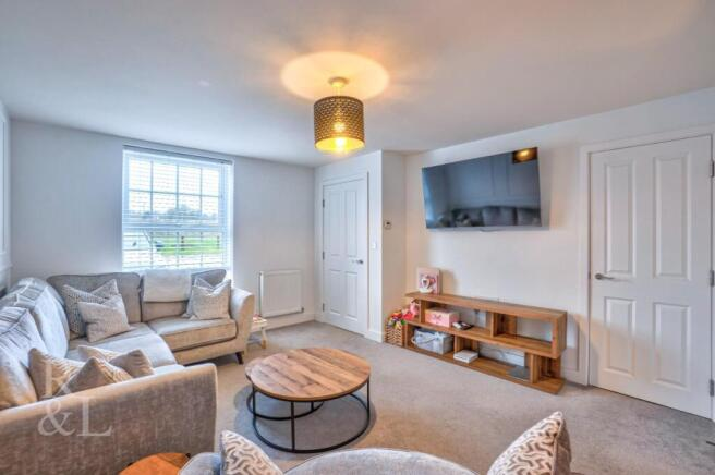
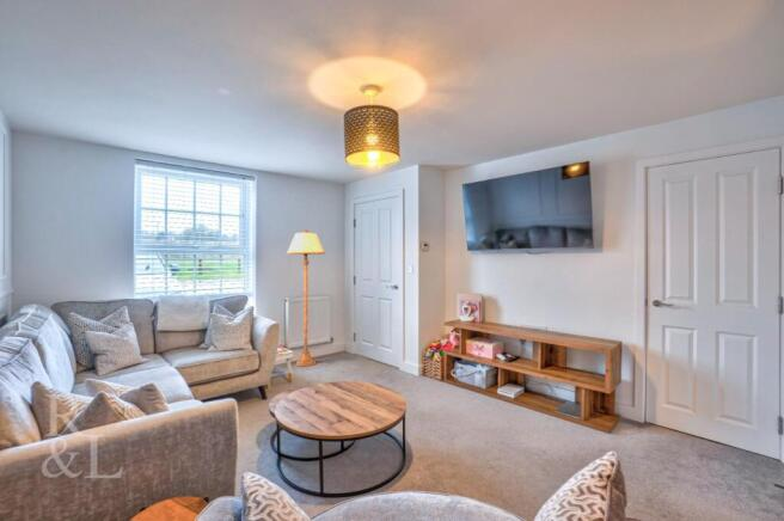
+ floor lamp [286,228,326,367]
